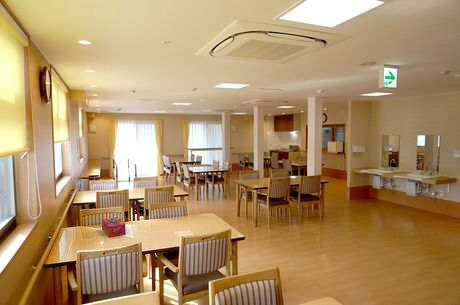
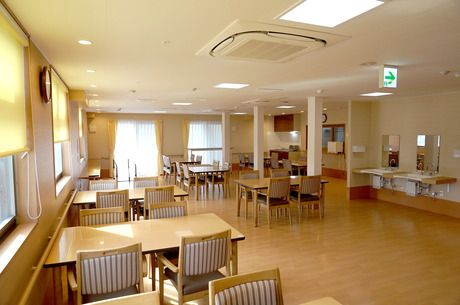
- tissue box [101,217,127,238]
